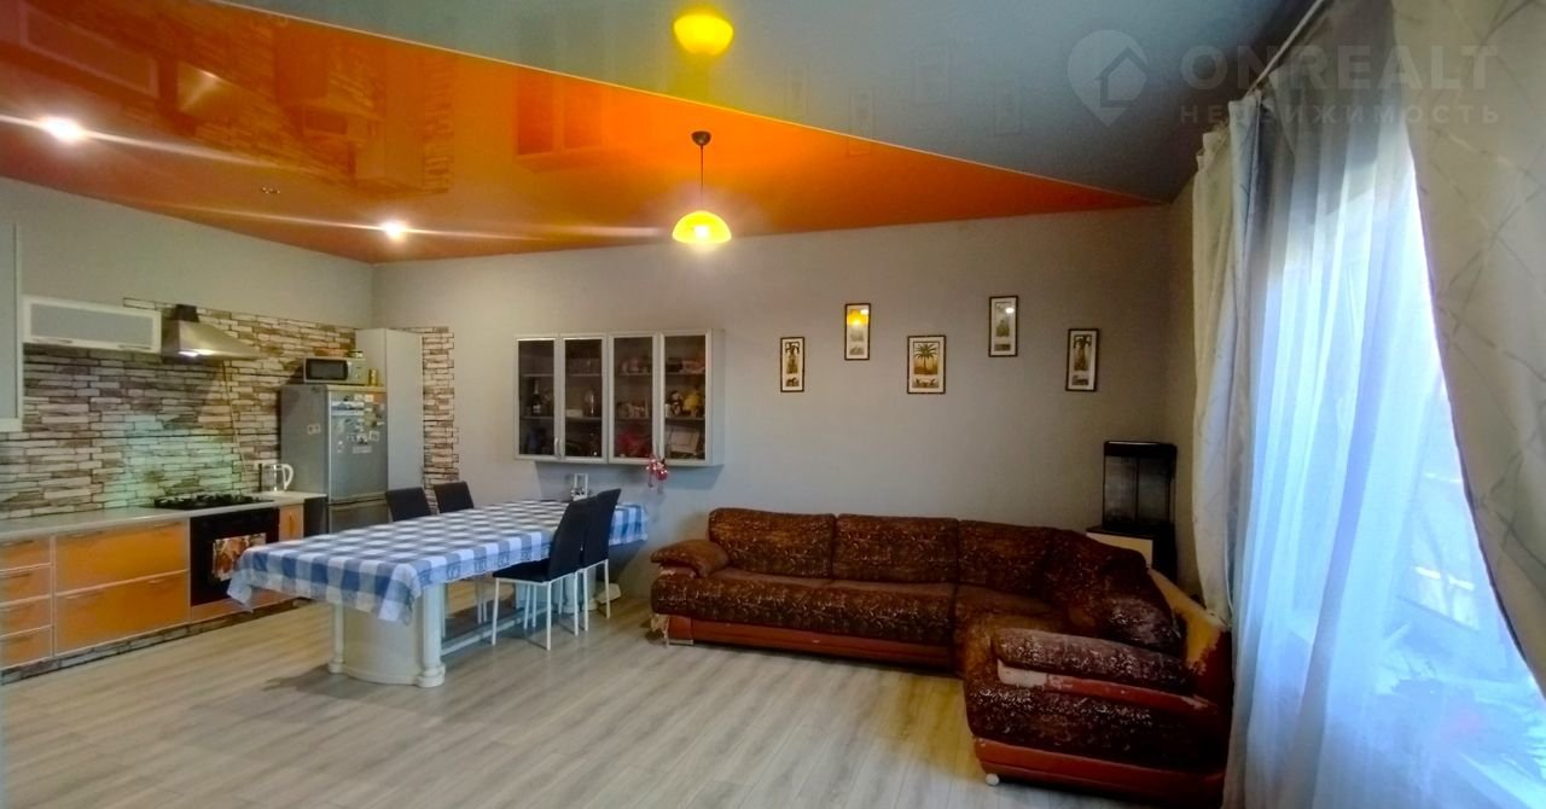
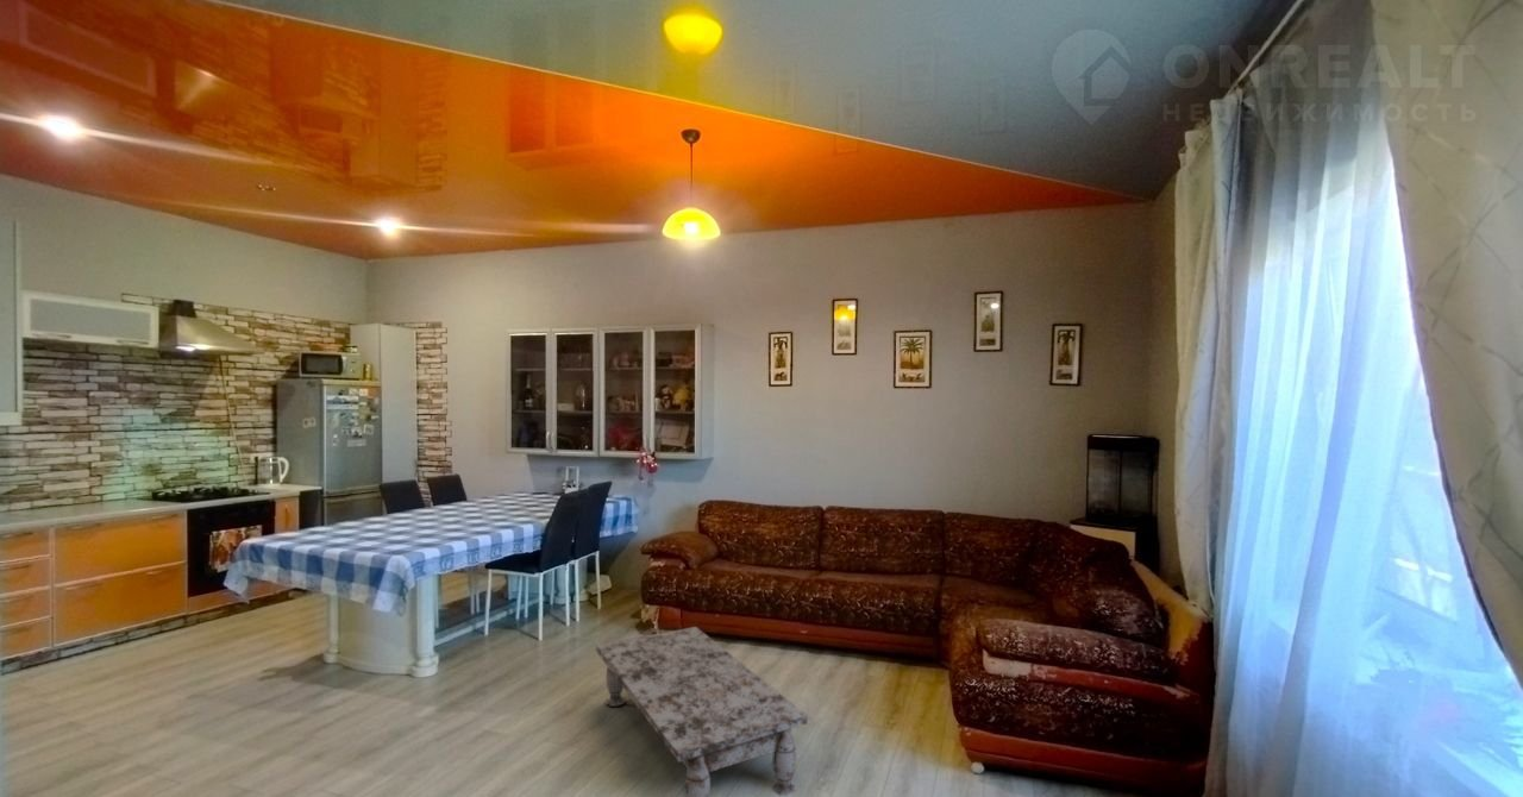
+ coffee table [595,626,809,797]
